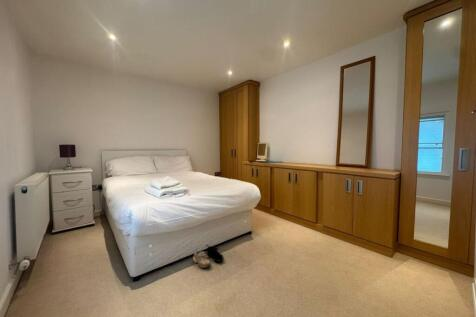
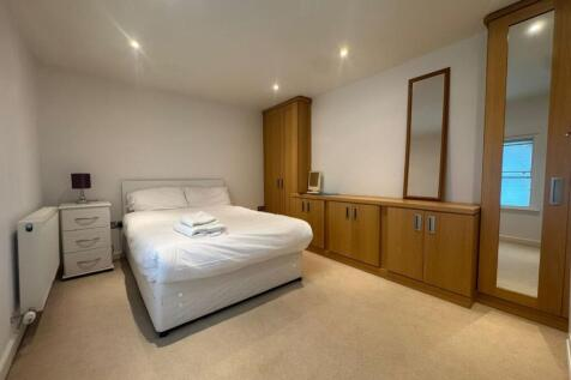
- shoe [192,244,225,269]
